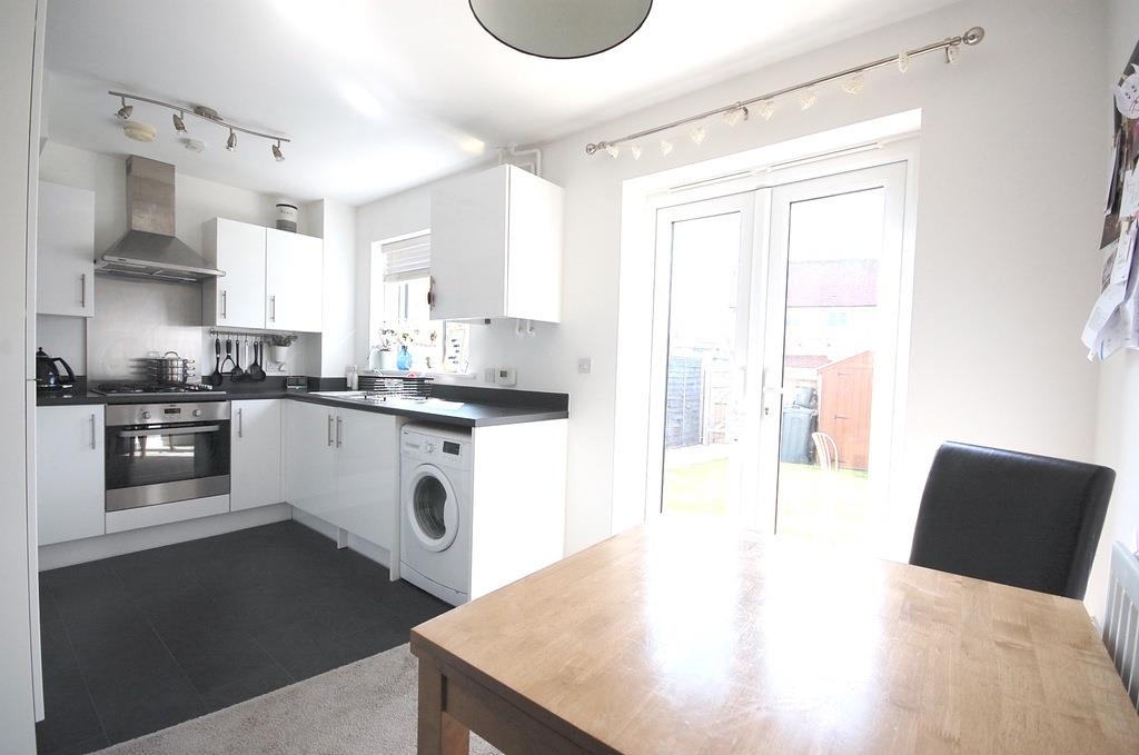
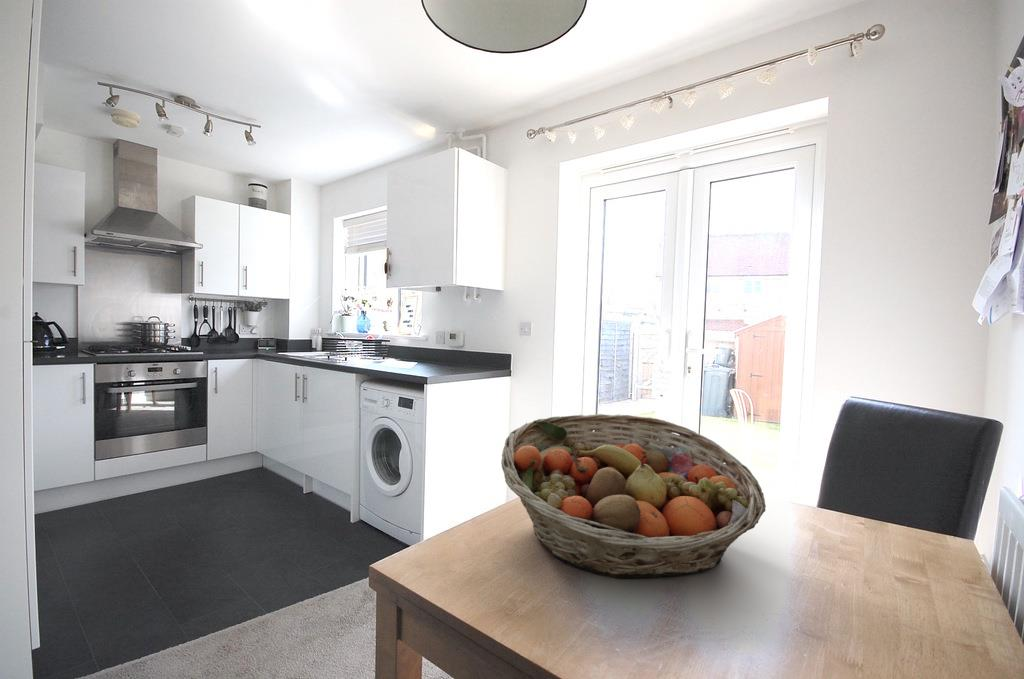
+ fruit basket [500,413,767,579]
